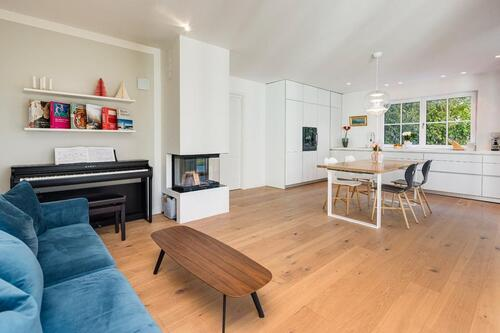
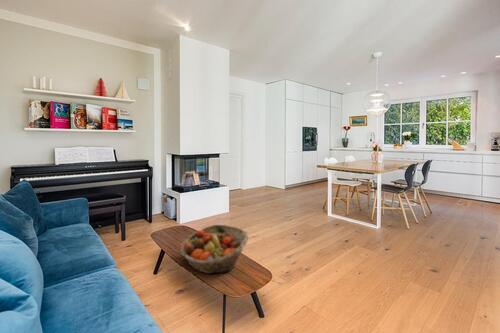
+ fruit basket [179,224,250,274]
